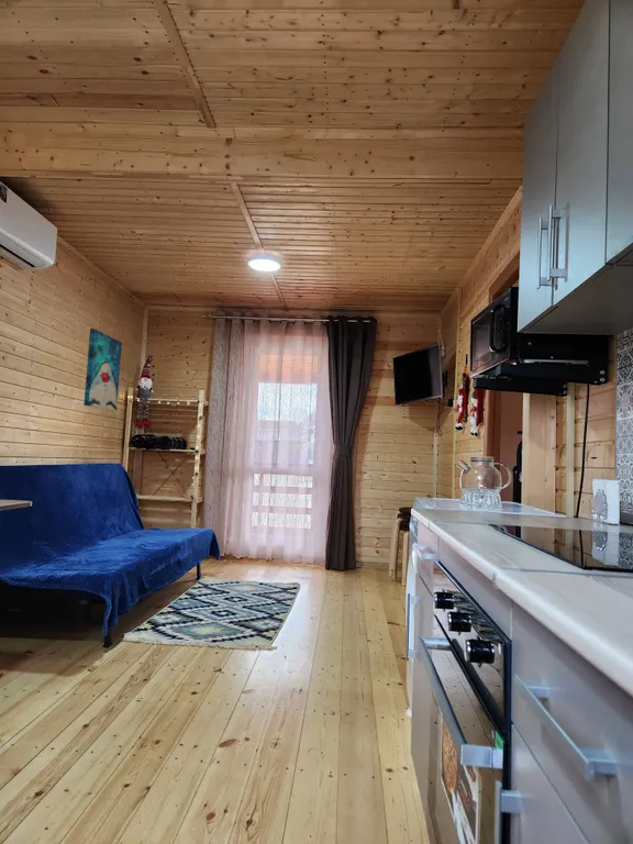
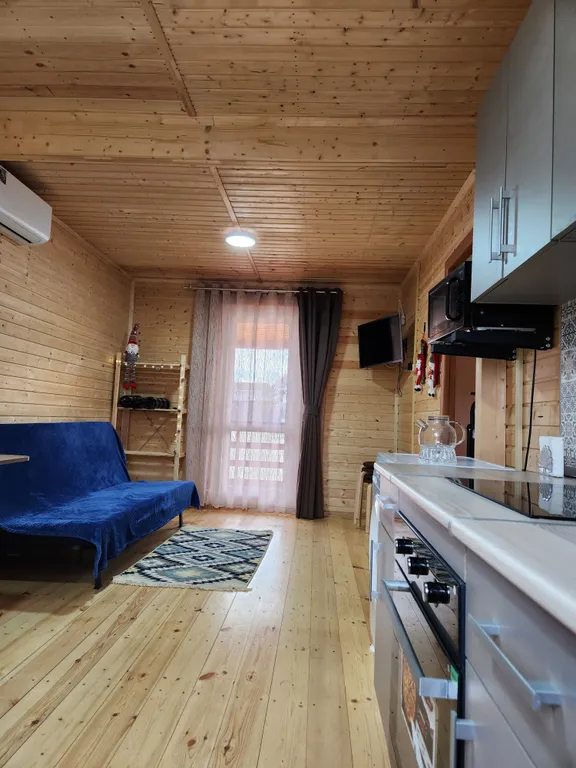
- wall art [82,327,123,412]
